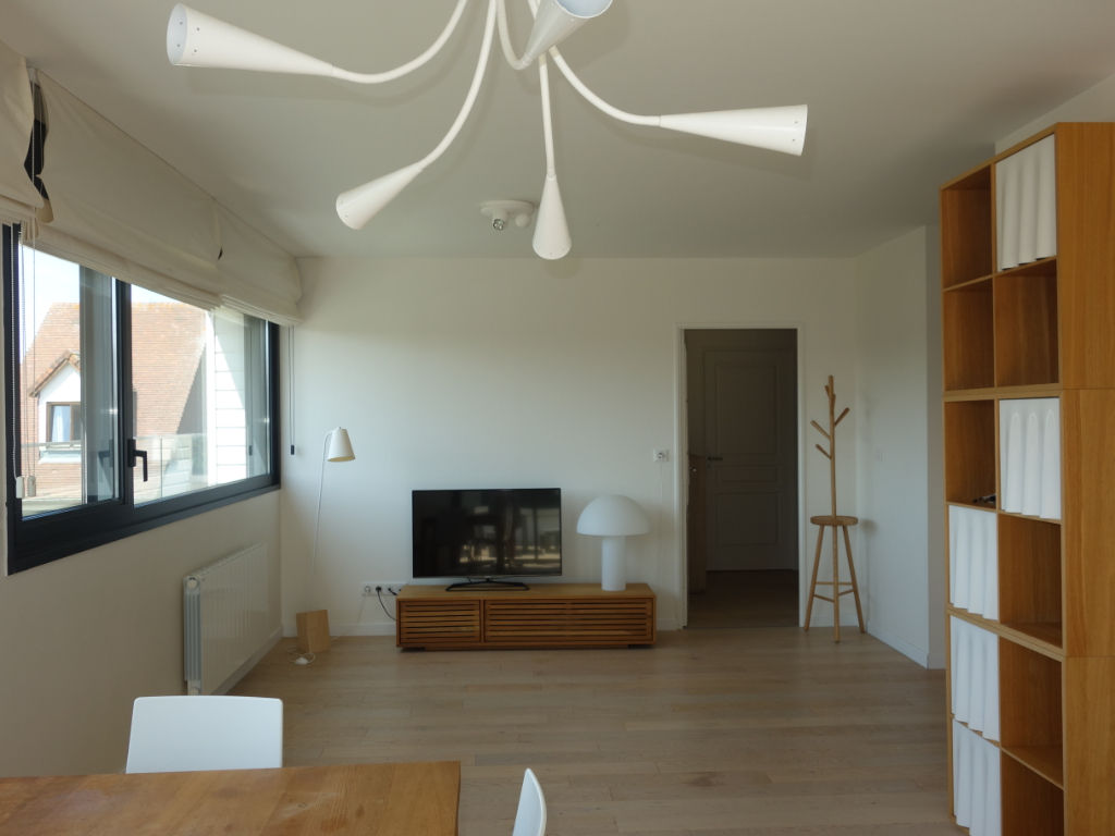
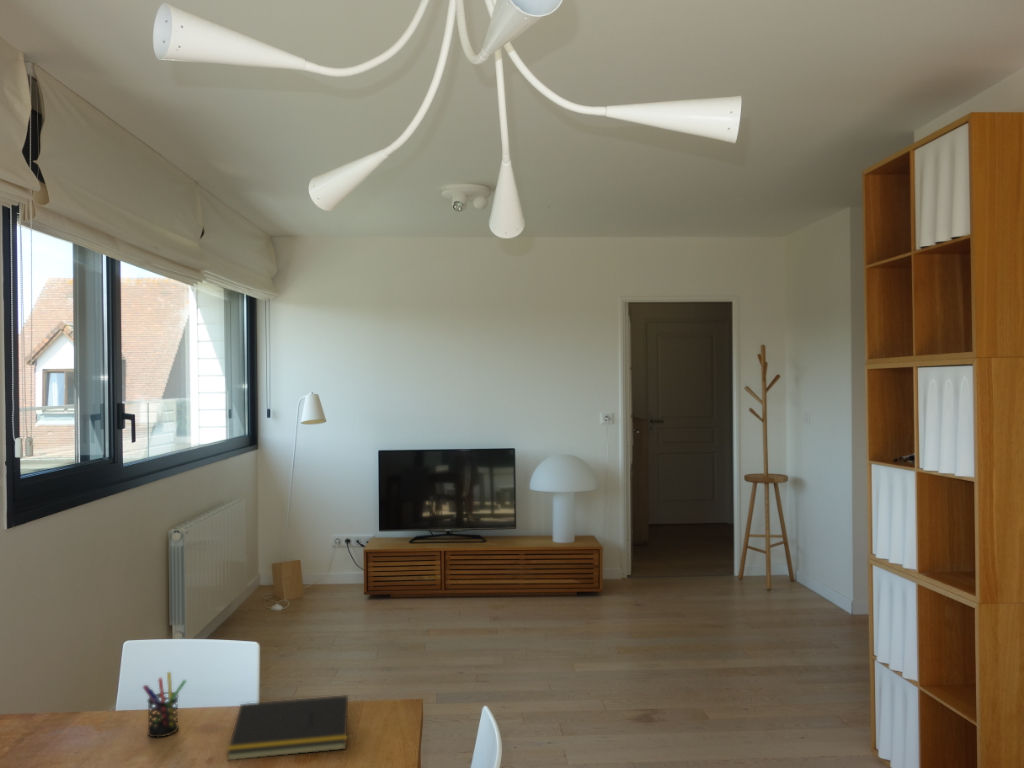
+ pen holder [142,671,187,738]
+ notepad [226,694,349,761]
